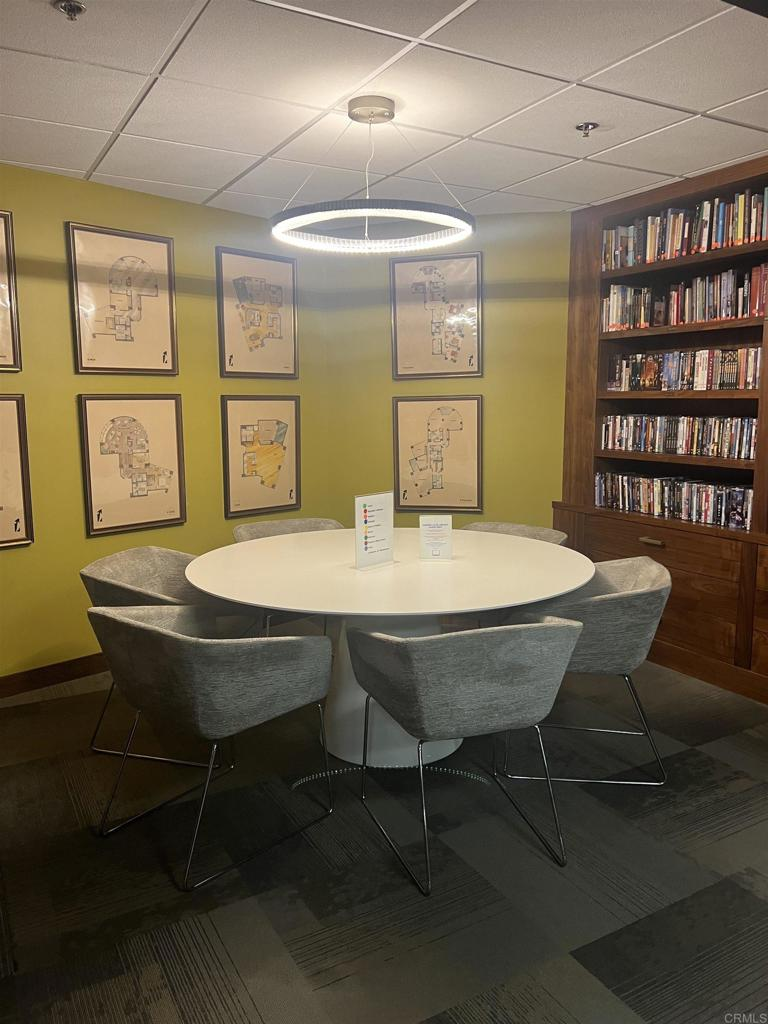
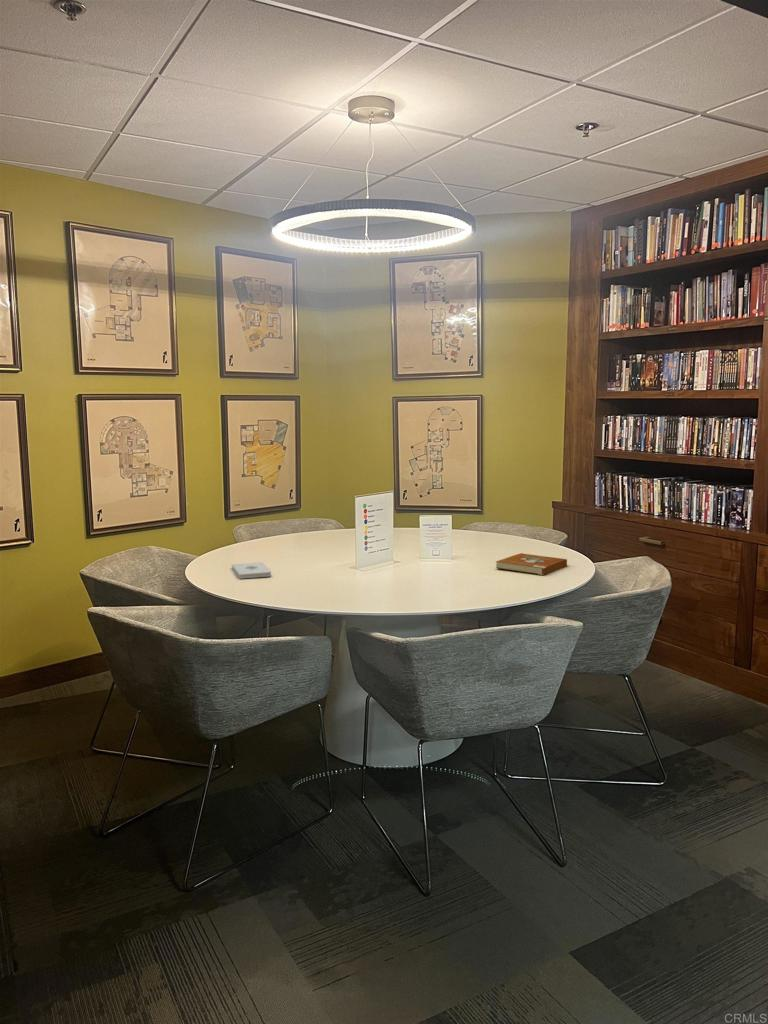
+ notepad [231,561,272,580]
+ book [495,552,568,576]
